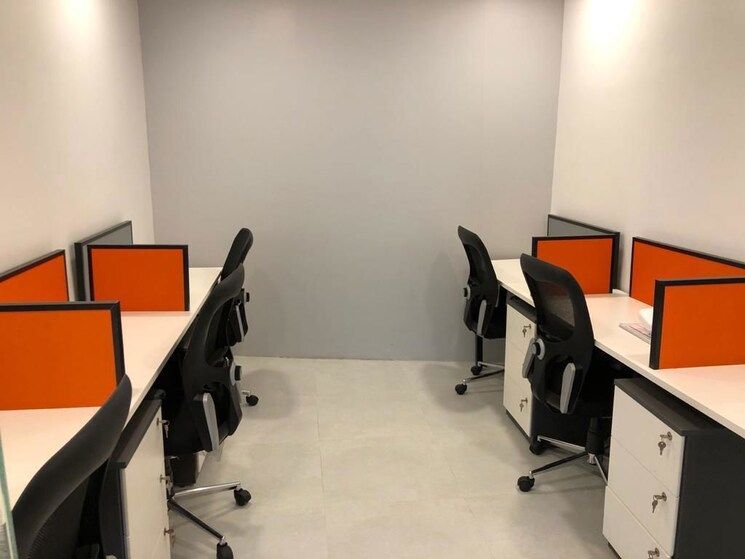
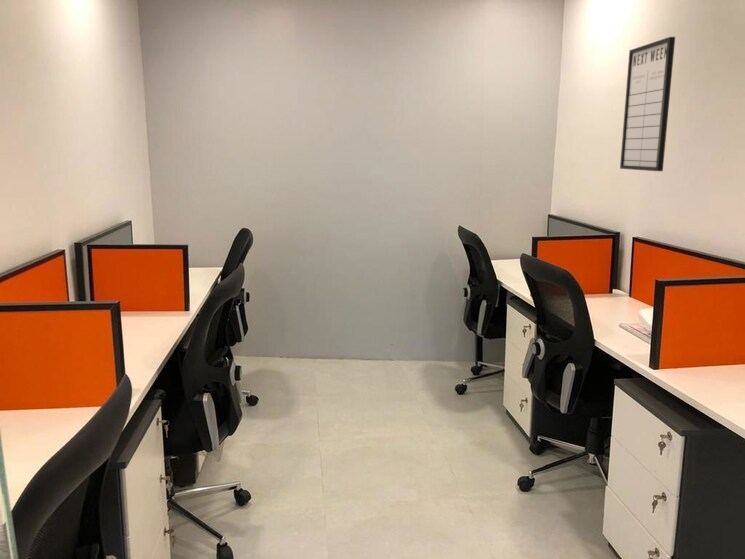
+ writing board [619,36,676,172]
